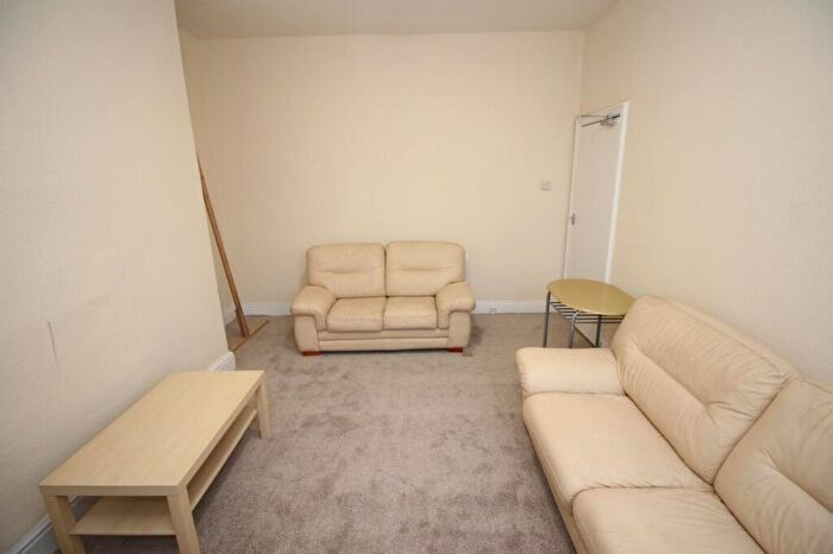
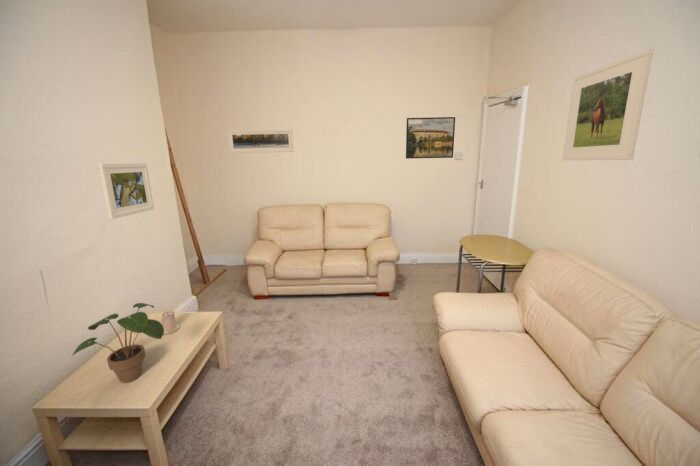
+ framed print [97,162,155,220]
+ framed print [562,48,654,161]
+ potted plant [71,302,164,384]
+ candle [161,310,180,335]
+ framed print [227,128,295,154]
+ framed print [405,116,456,160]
